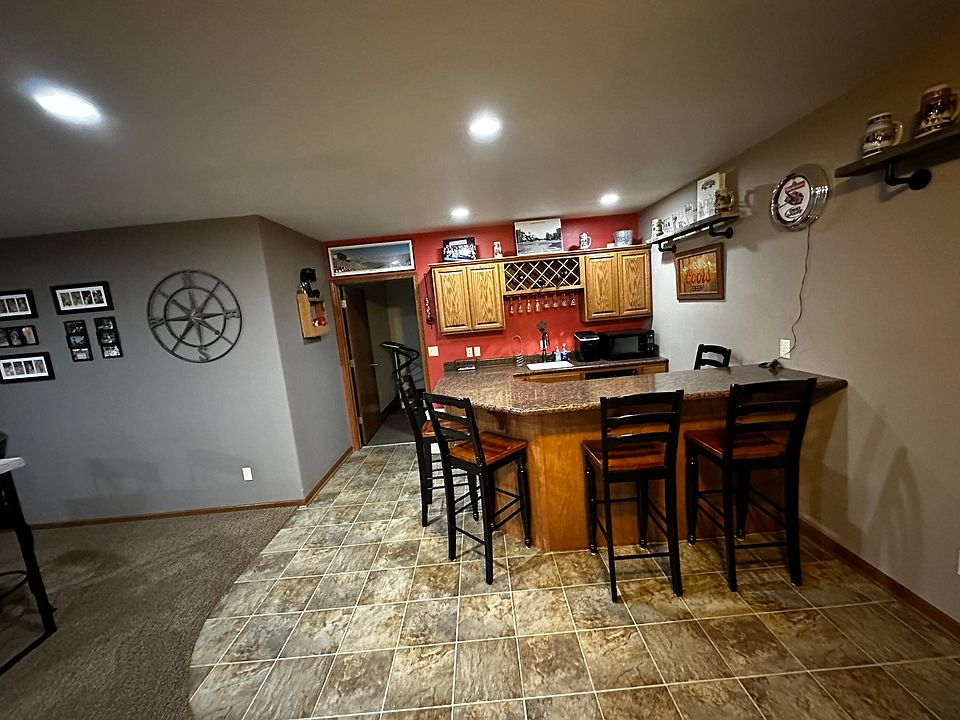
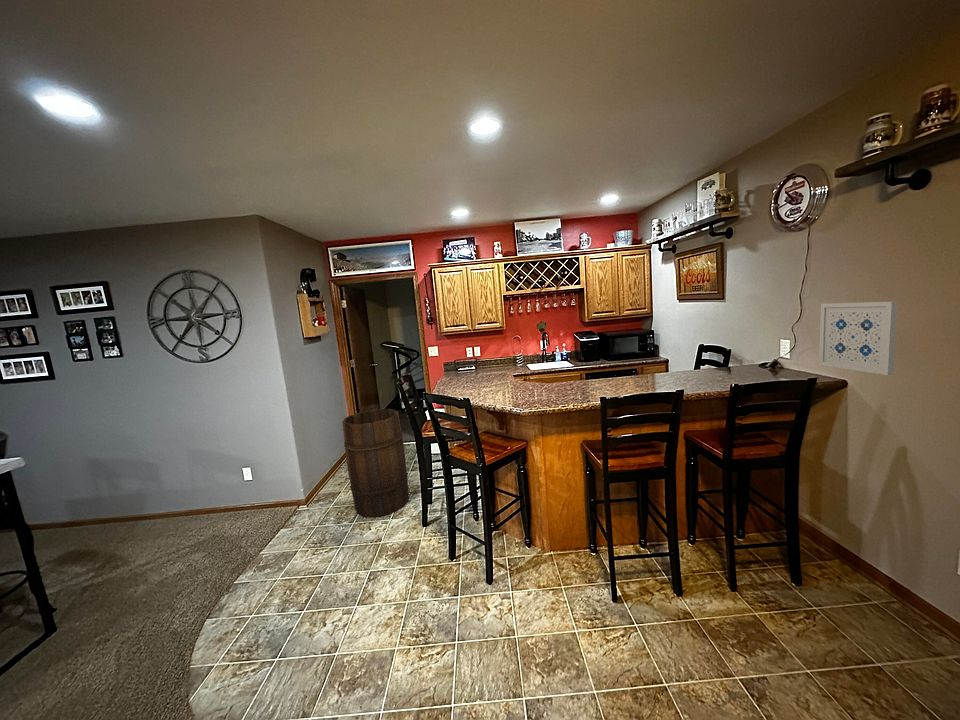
+ wooden barrel [341,408,410,518]
+ wall art [818,300,899,376]
